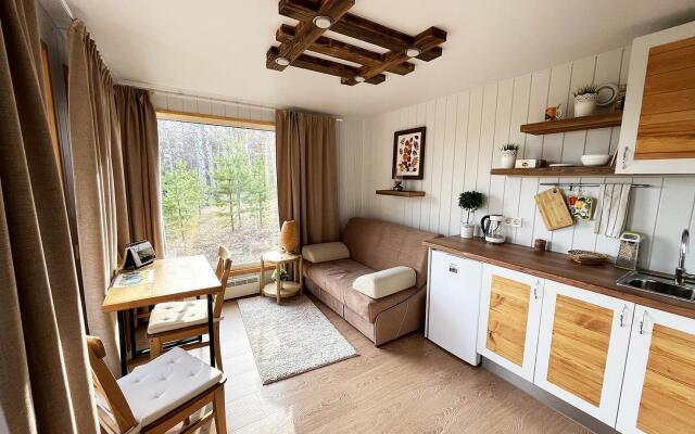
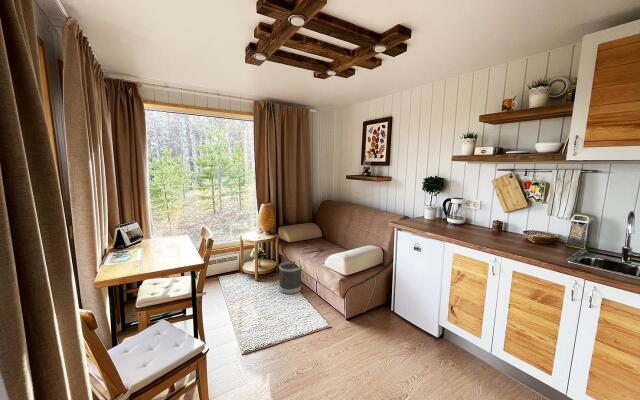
+ wastebasket [278,260,302,295]
